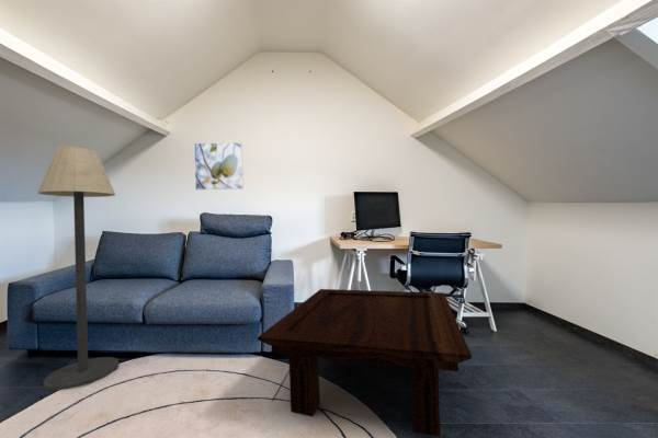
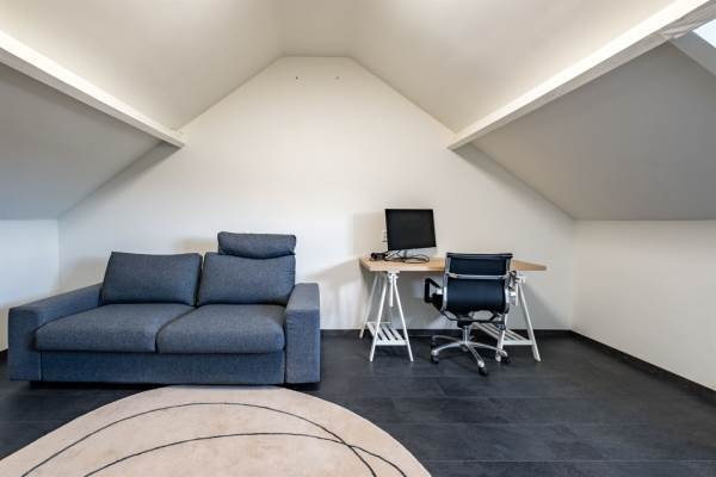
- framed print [193,141,245,192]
- floor lamp [36,146,120,391]
- coffee table [257,288,473,438]
